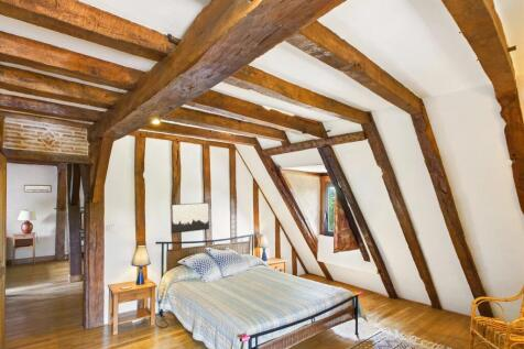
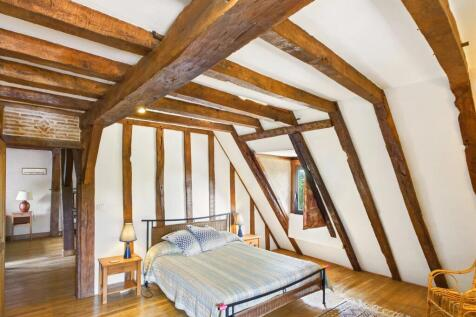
- wall art [171,201,210,235]
